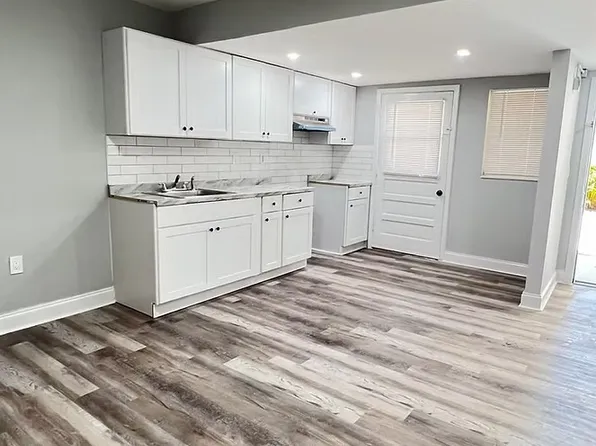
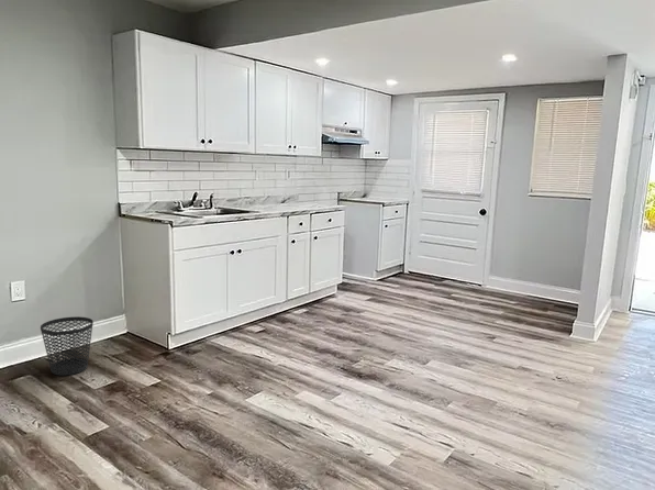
+ wastebasket [40,315,95,377]
